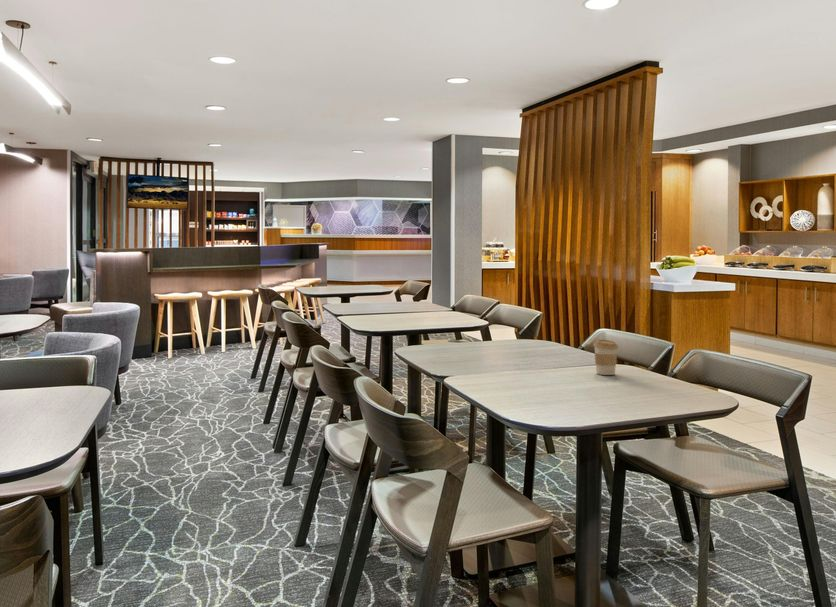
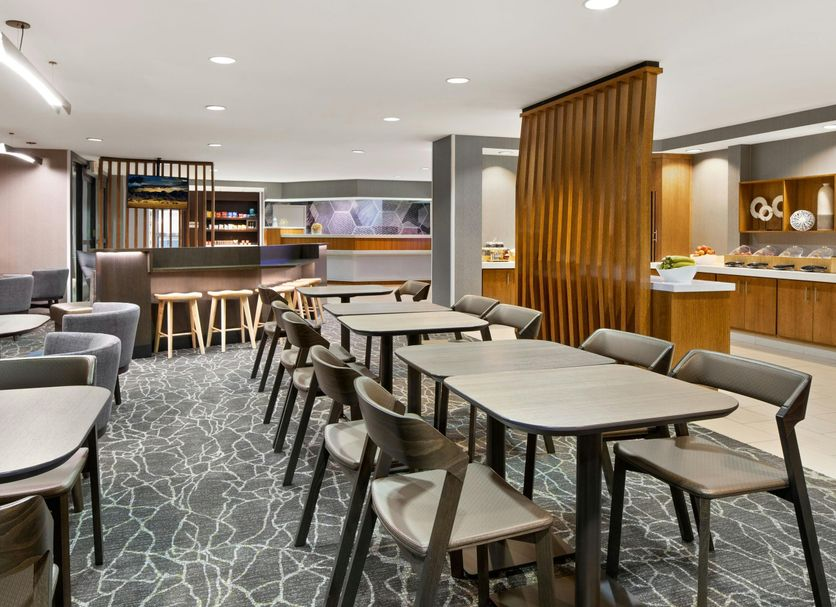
- coffee cup [593,339,619,376]
